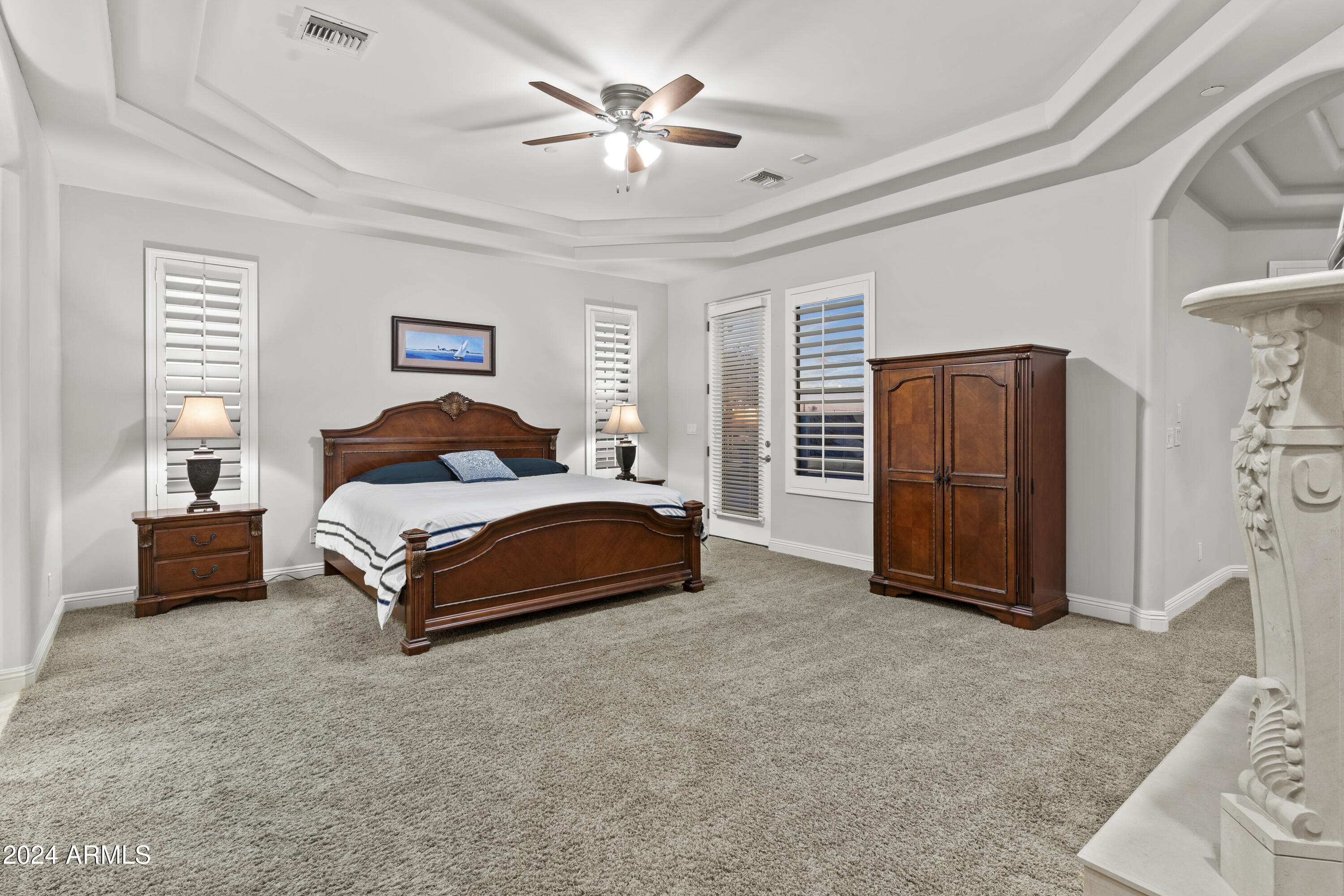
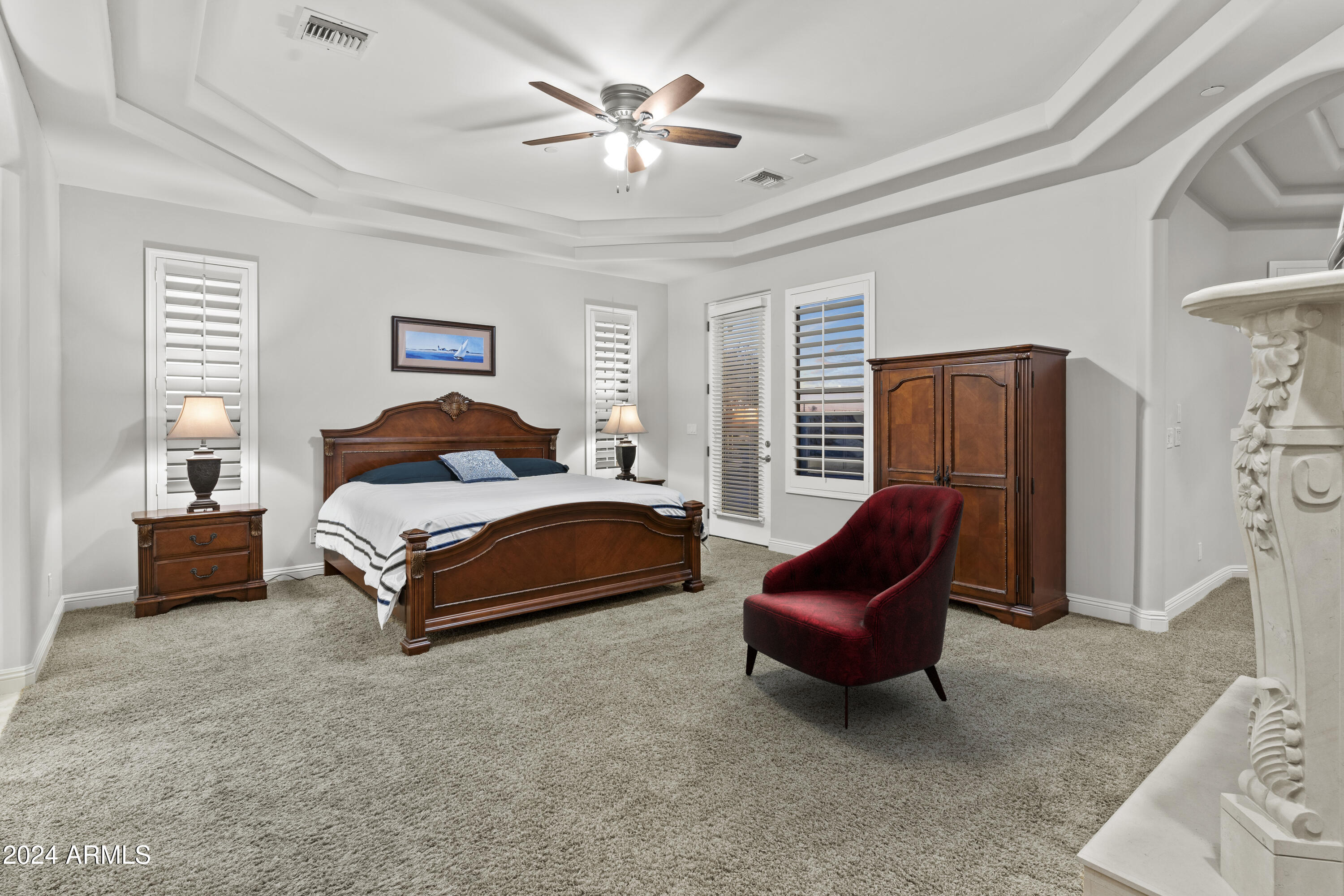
+ armchair [743,484,965,730]
